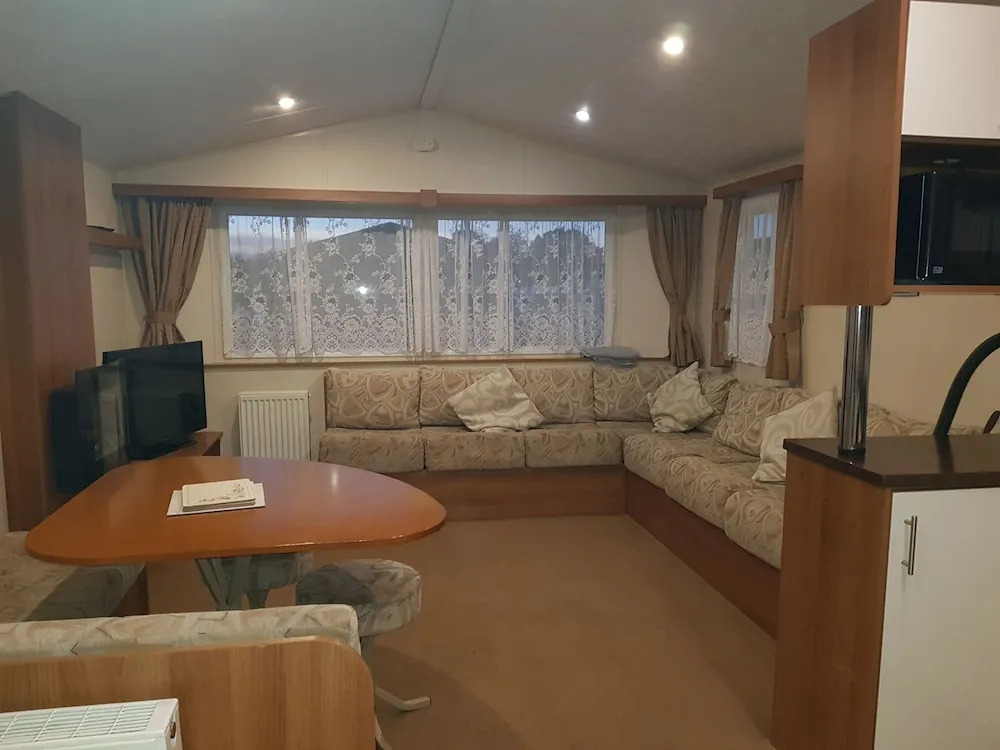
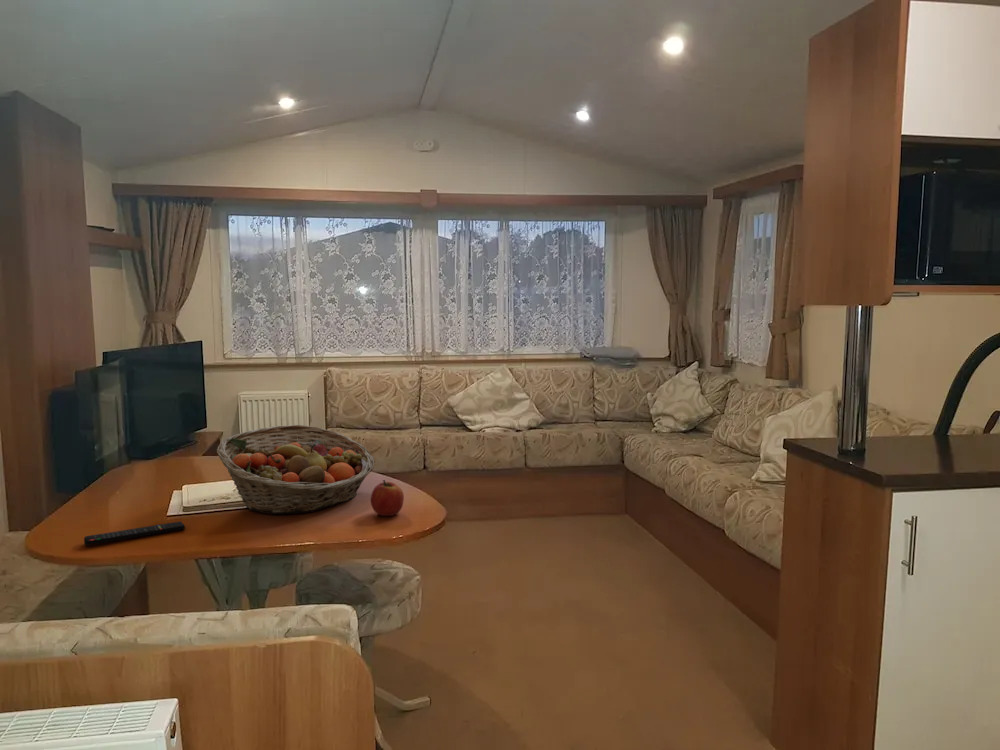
+ fruit basket [216,424,375,515]
+ apple [370,479,405,517]
+ remote control [83,520,186,546]
